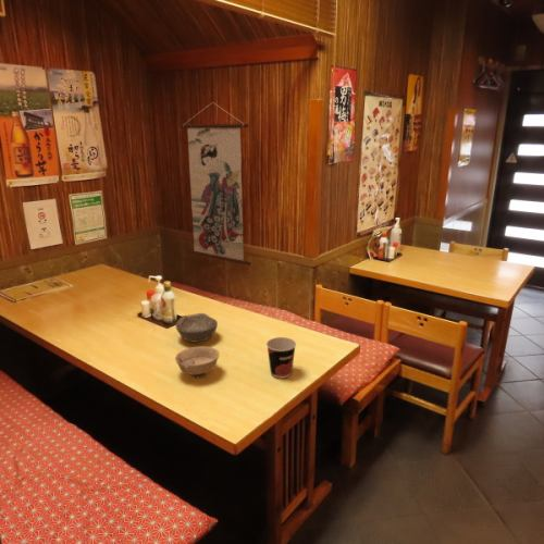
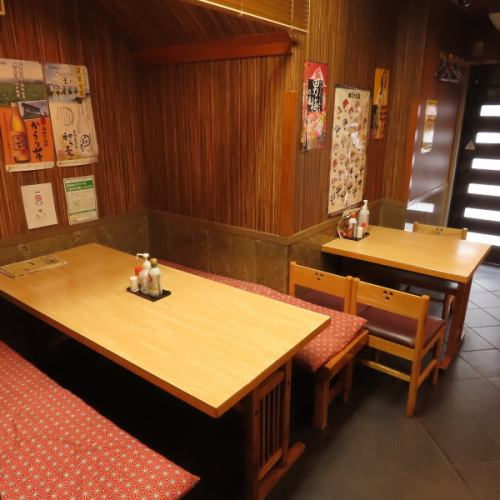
- wall scroll [180,102,252,267]
- bowl [175,312,219,343]
- bowl [174,345,221,379]
- cup [265,336,297,380]
